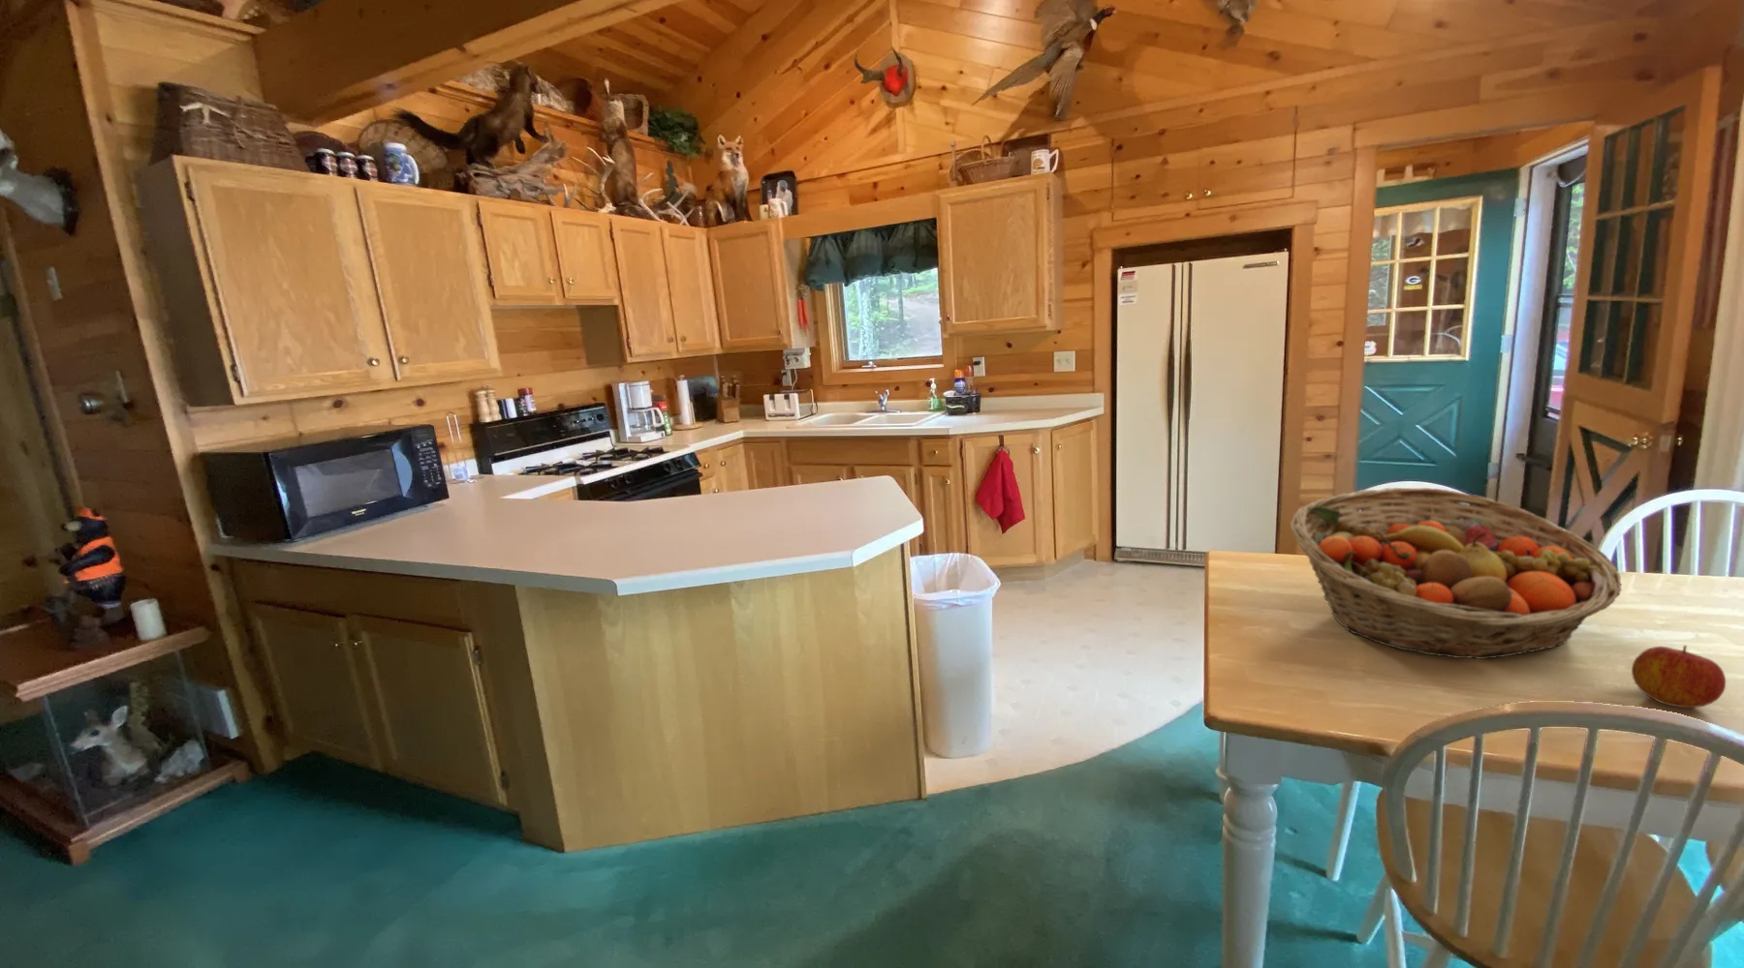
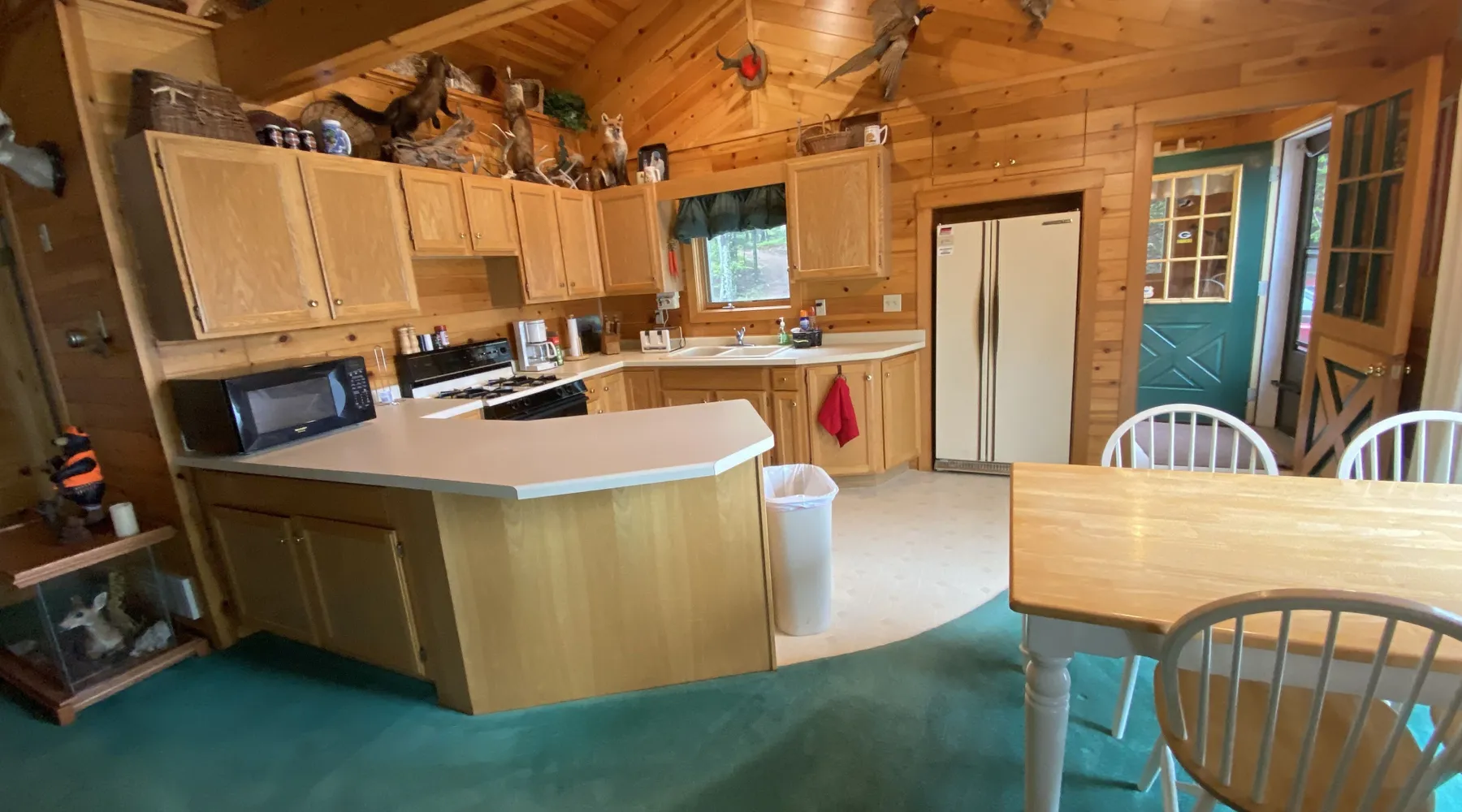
- fruit basket [1290,486,1622,660]
- apple [1631,645,1726,708]
